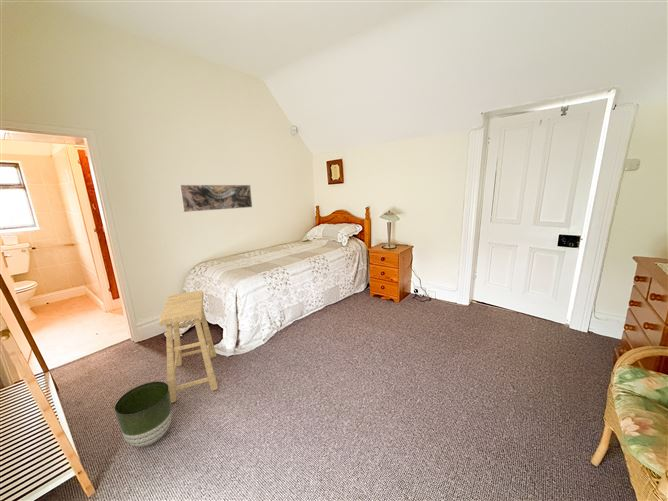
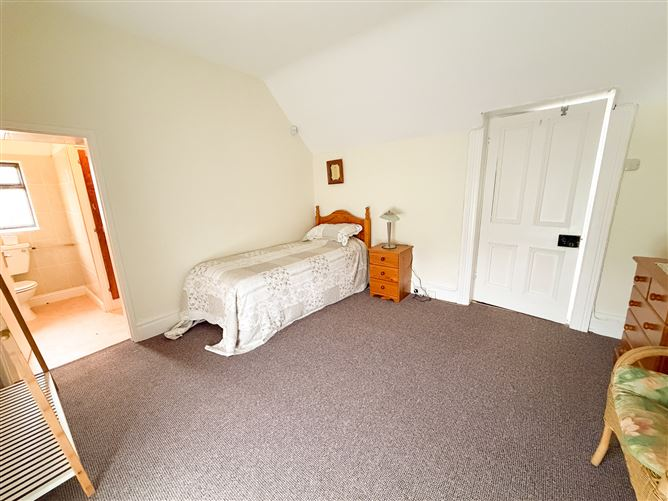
- stool [158,290,219,404]
- planter [113,380,173,448]
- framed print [178,184,253,213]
